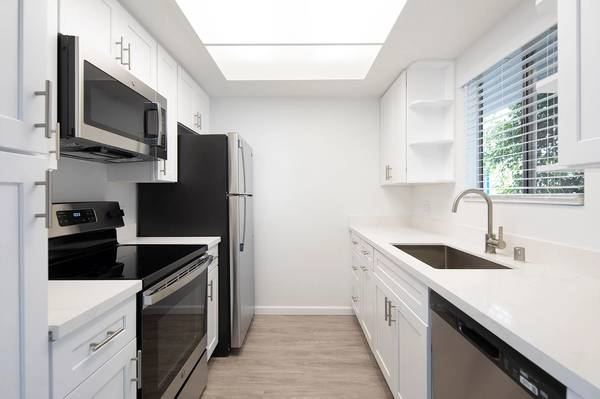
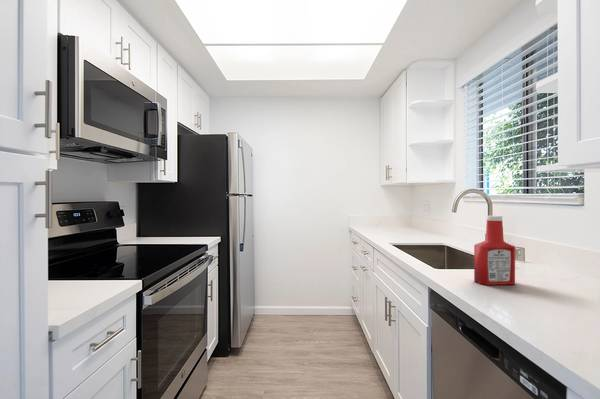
+ soap bottle [473,215,516,286]
